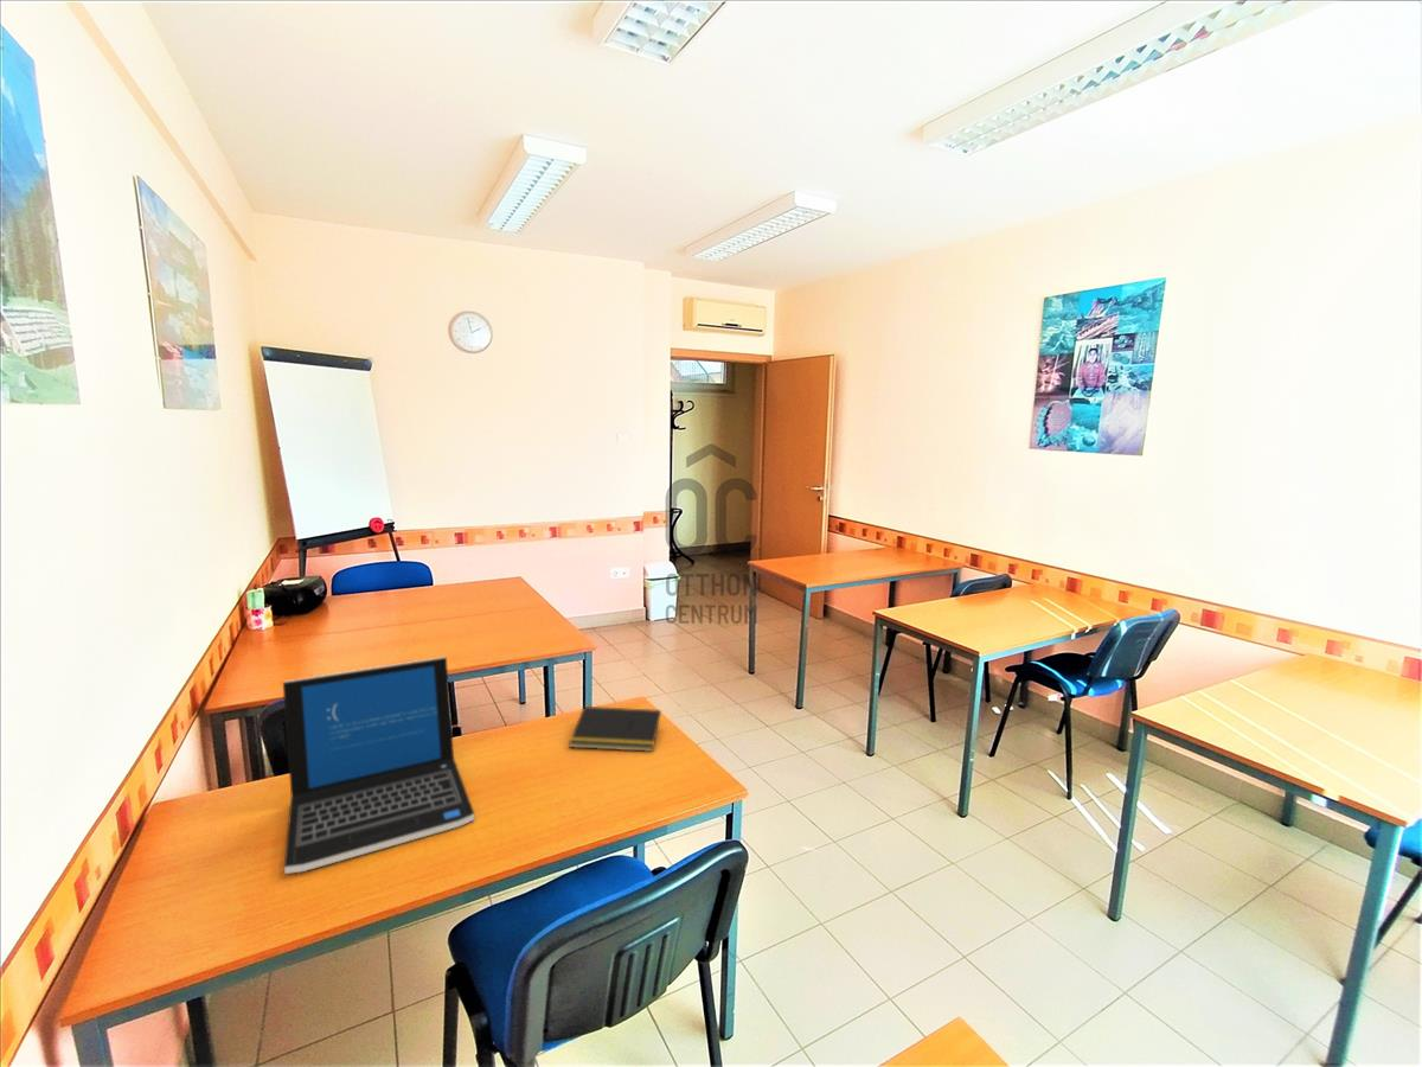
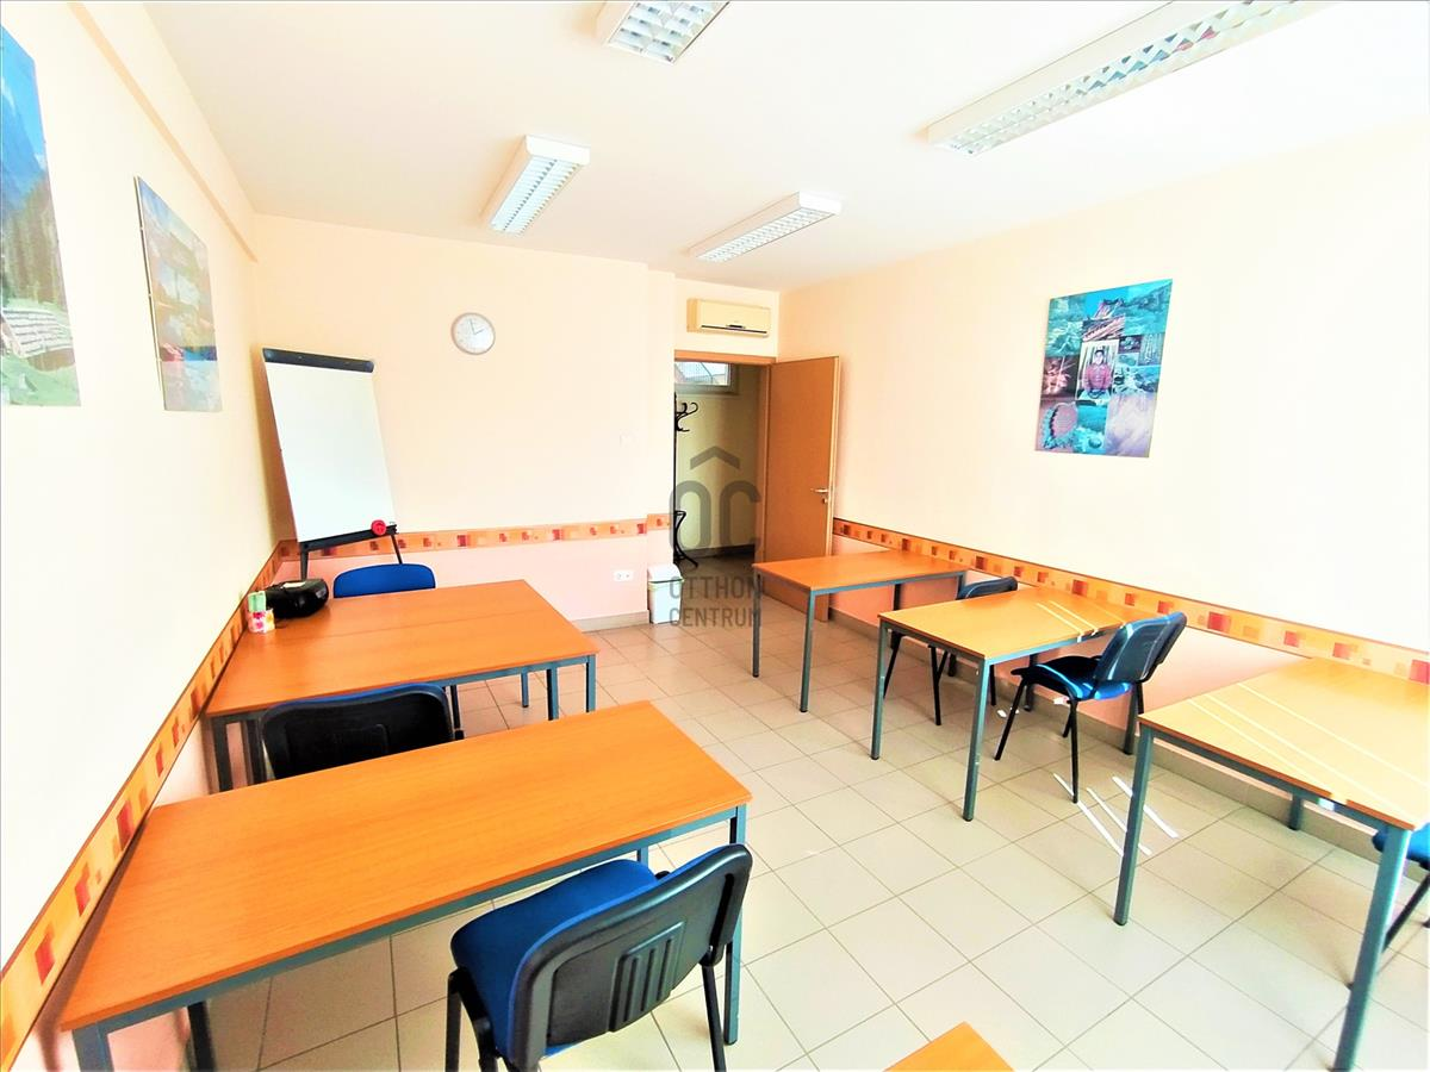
- laptop [282,656,476,875]
- notepad [568,705,662,753]
